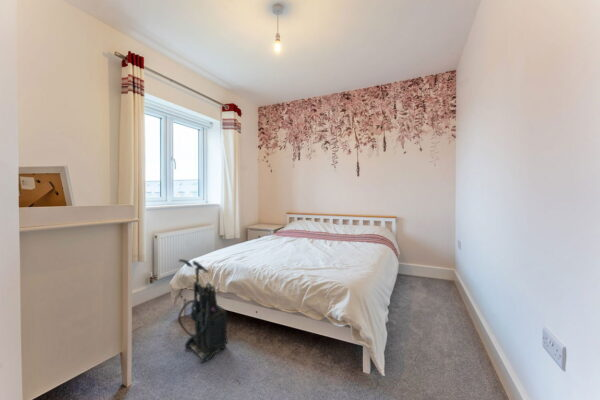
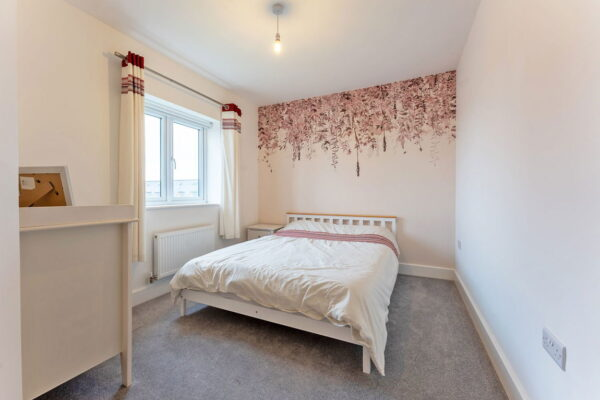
- vacuum cleaner [177,258,228,364]
